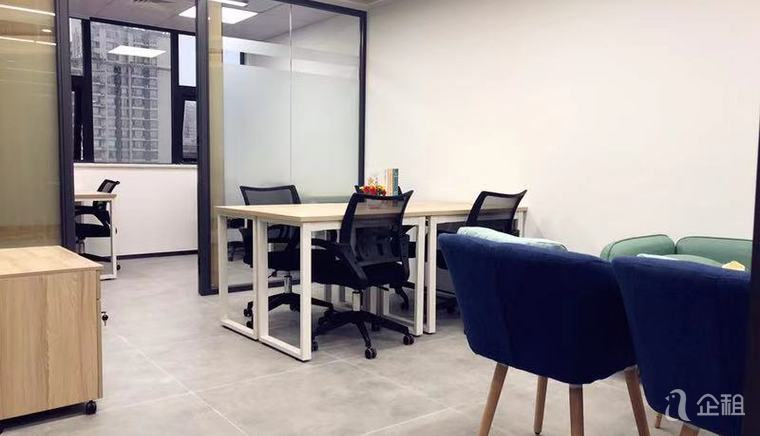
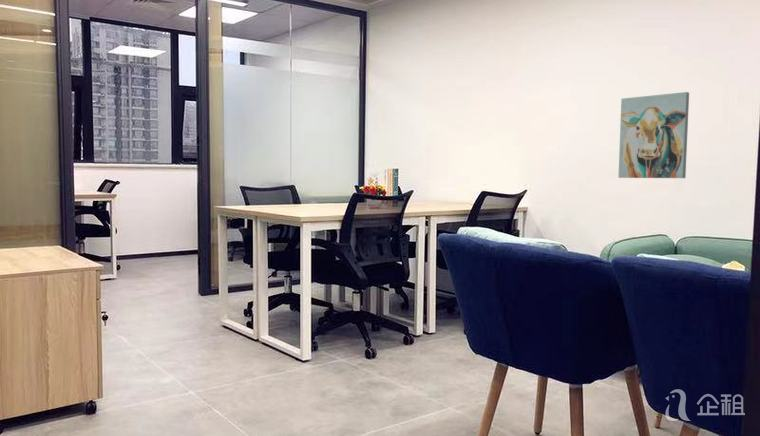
+ wall art [617,91,690,179]
